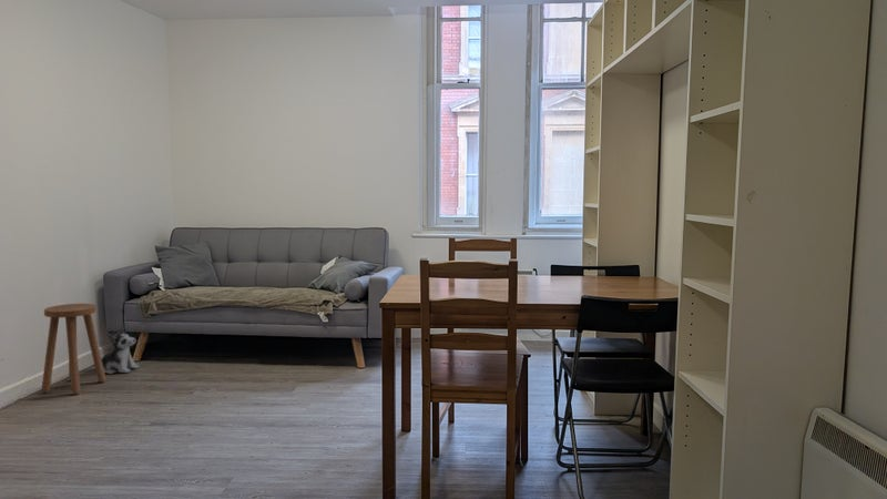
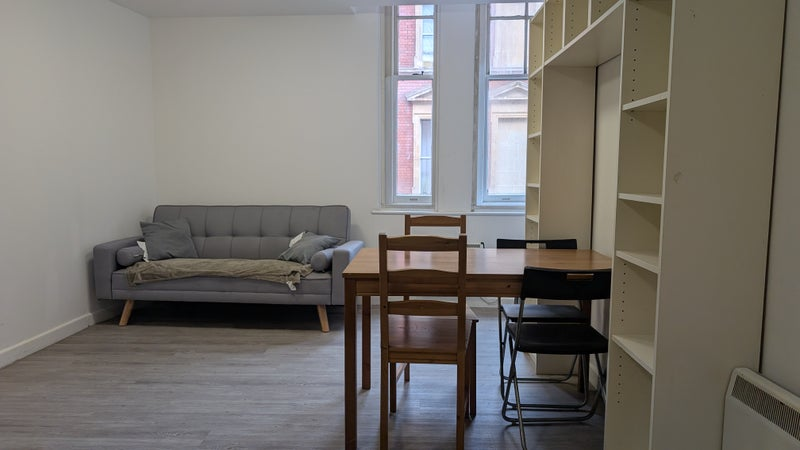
- plush toy [101,325,140,375]
- stool [40,303,106,395]
